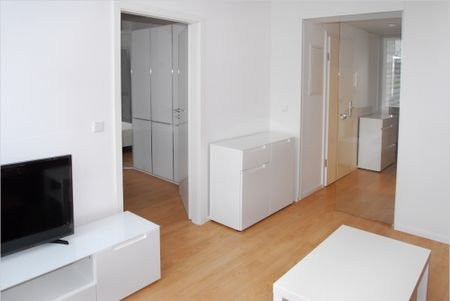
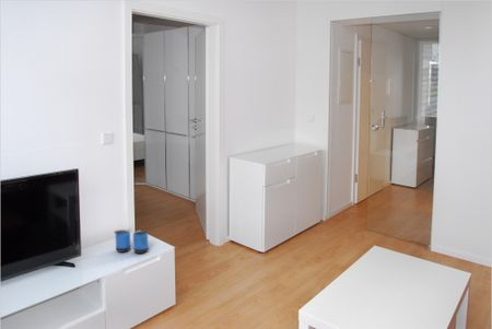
+ barrel [113,227,150,255]
